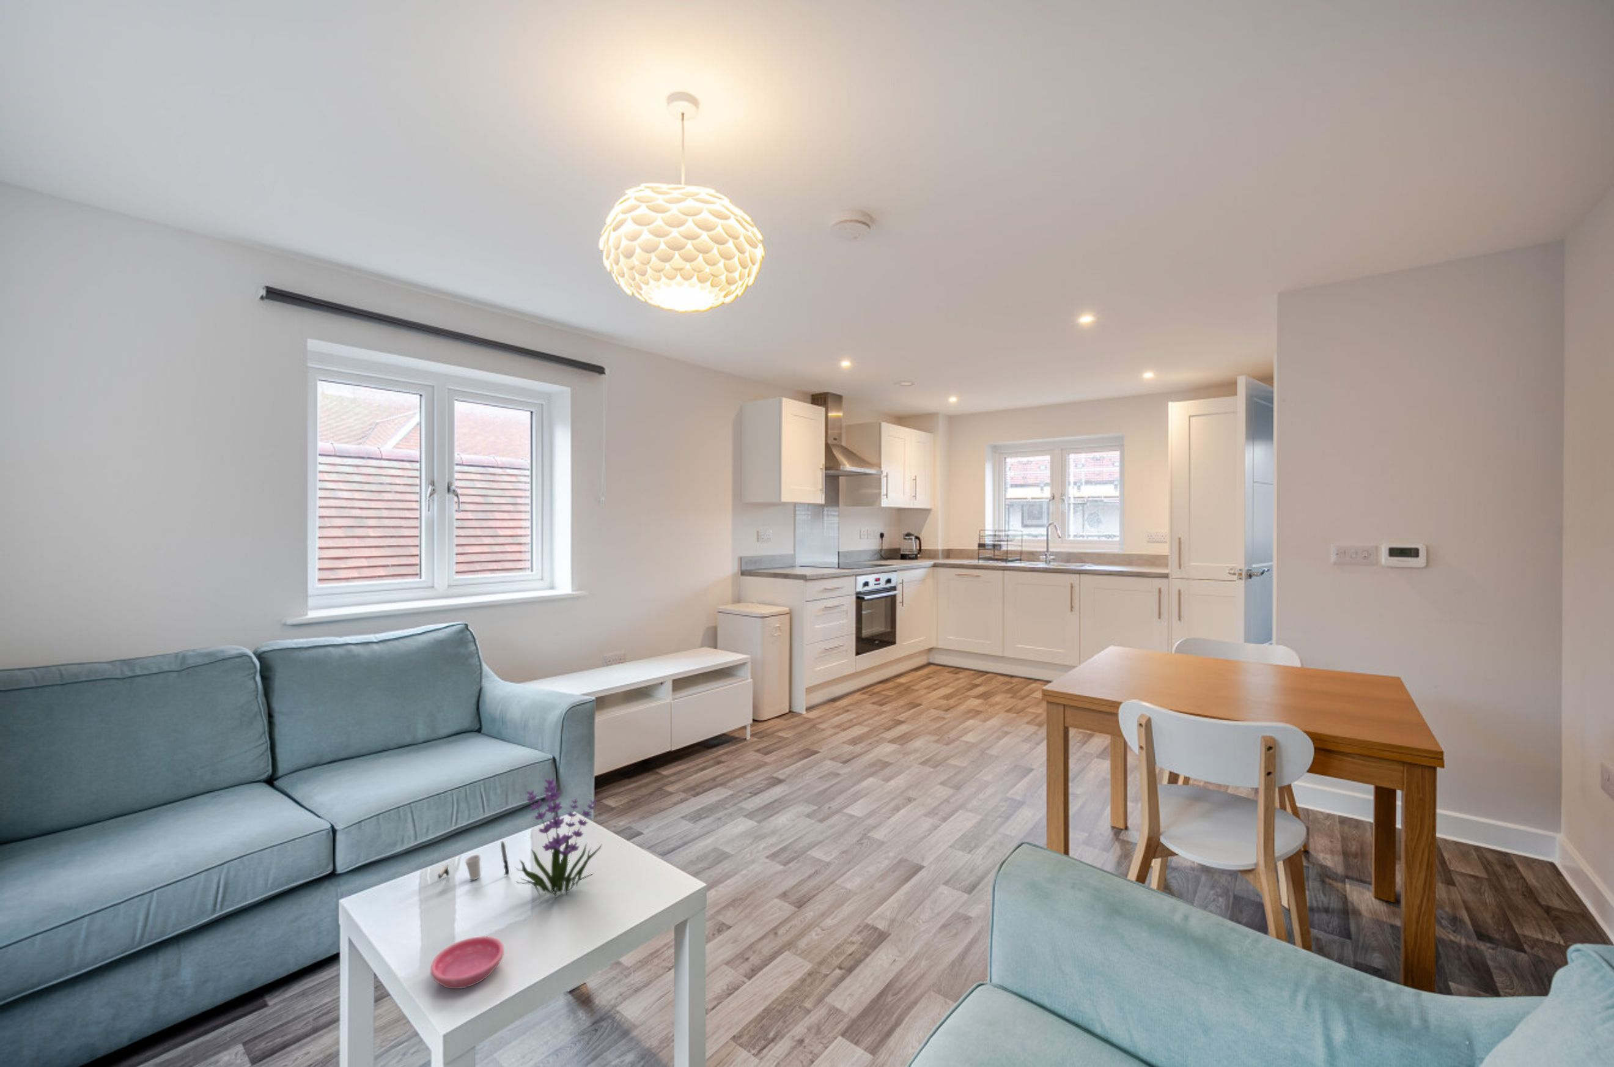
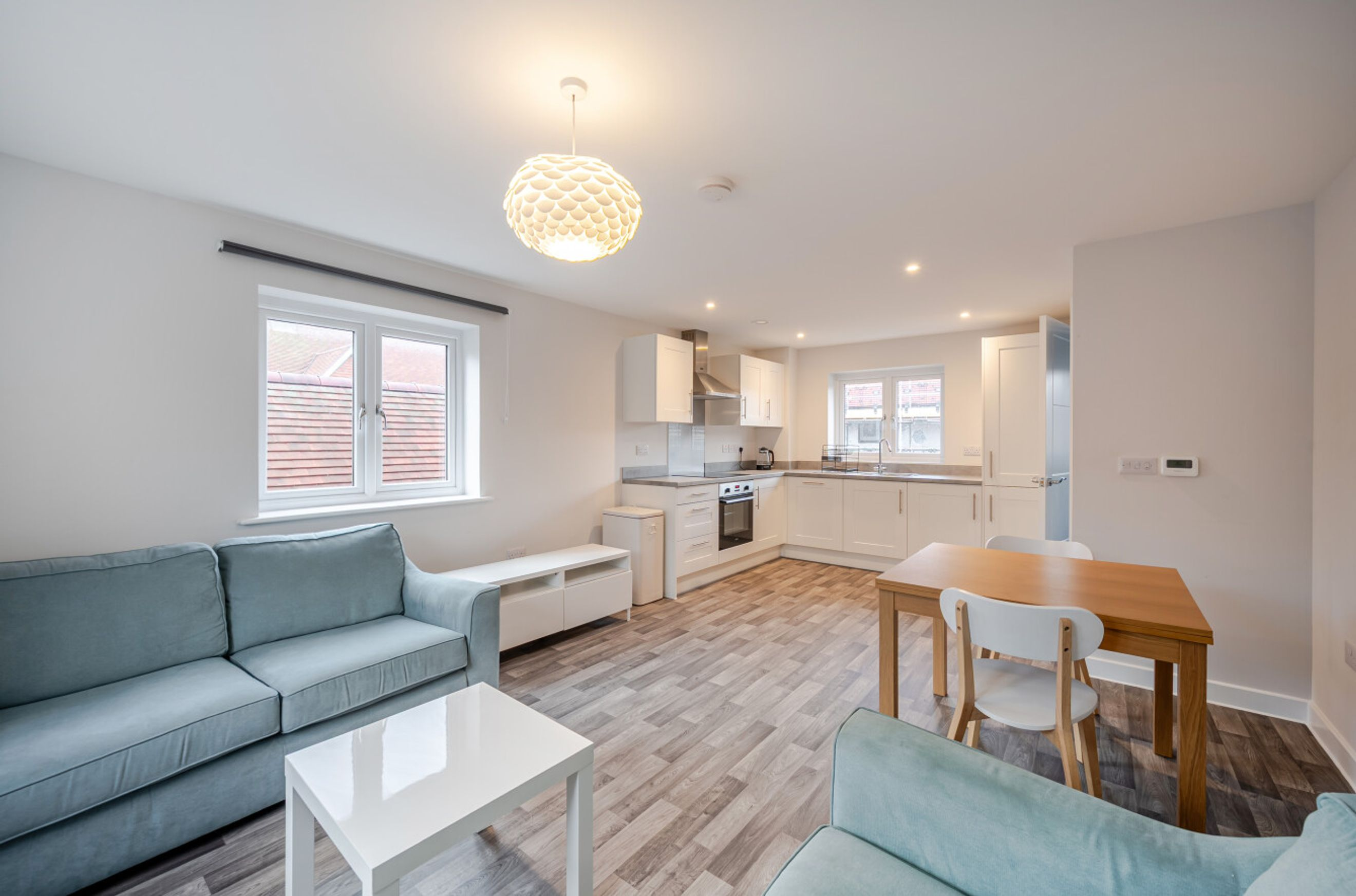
- saucer [430,936,505,990]
- cup [438,841,509,880]
- plant [514,776,602,898]
